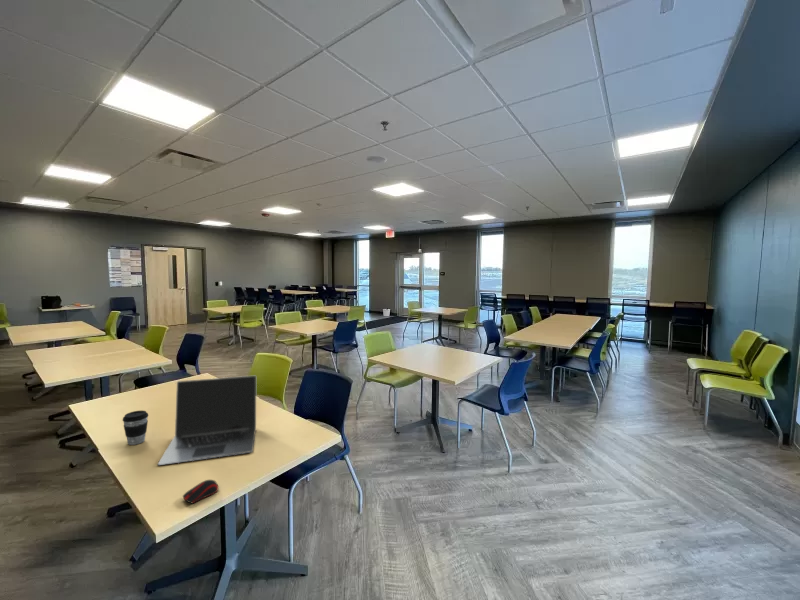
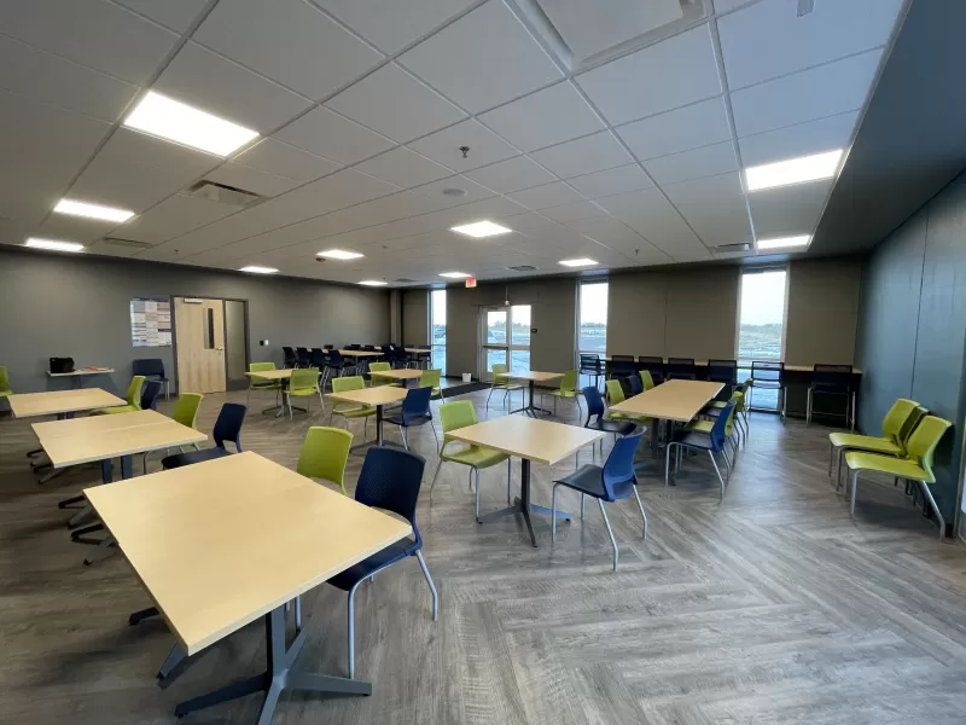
- laptop [157,375,257,466]
- computer mouse [182,479,220,505]
- coffee cup [122,410,149,446]
